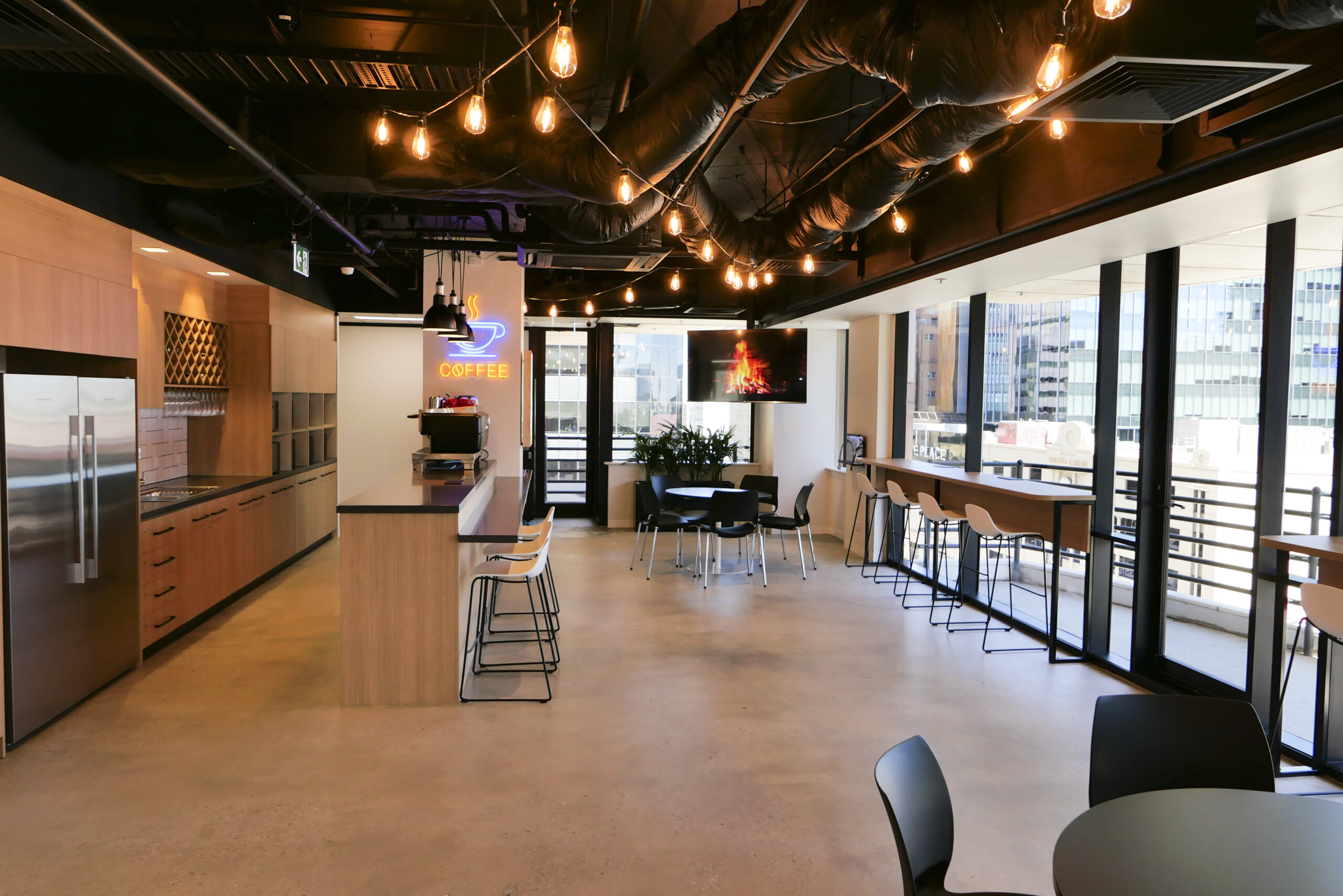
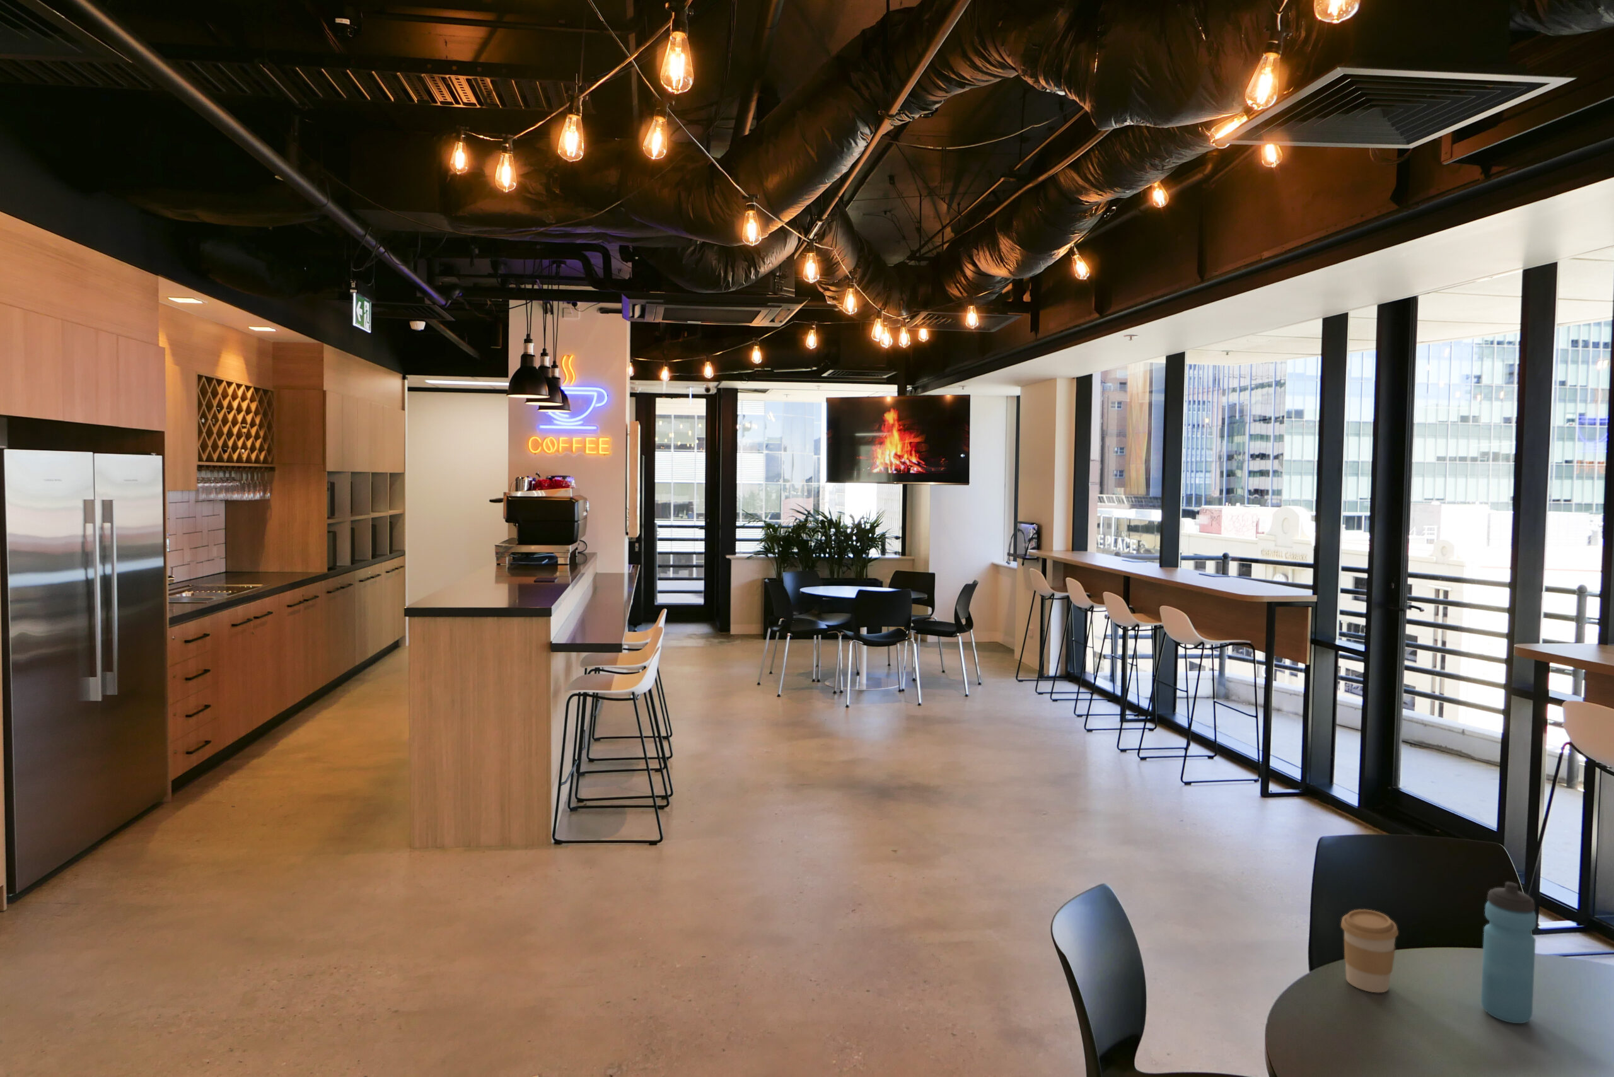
+ water bottle [1481,881,1537,1024]
+ coffee cup [1340,909,1399,993]
